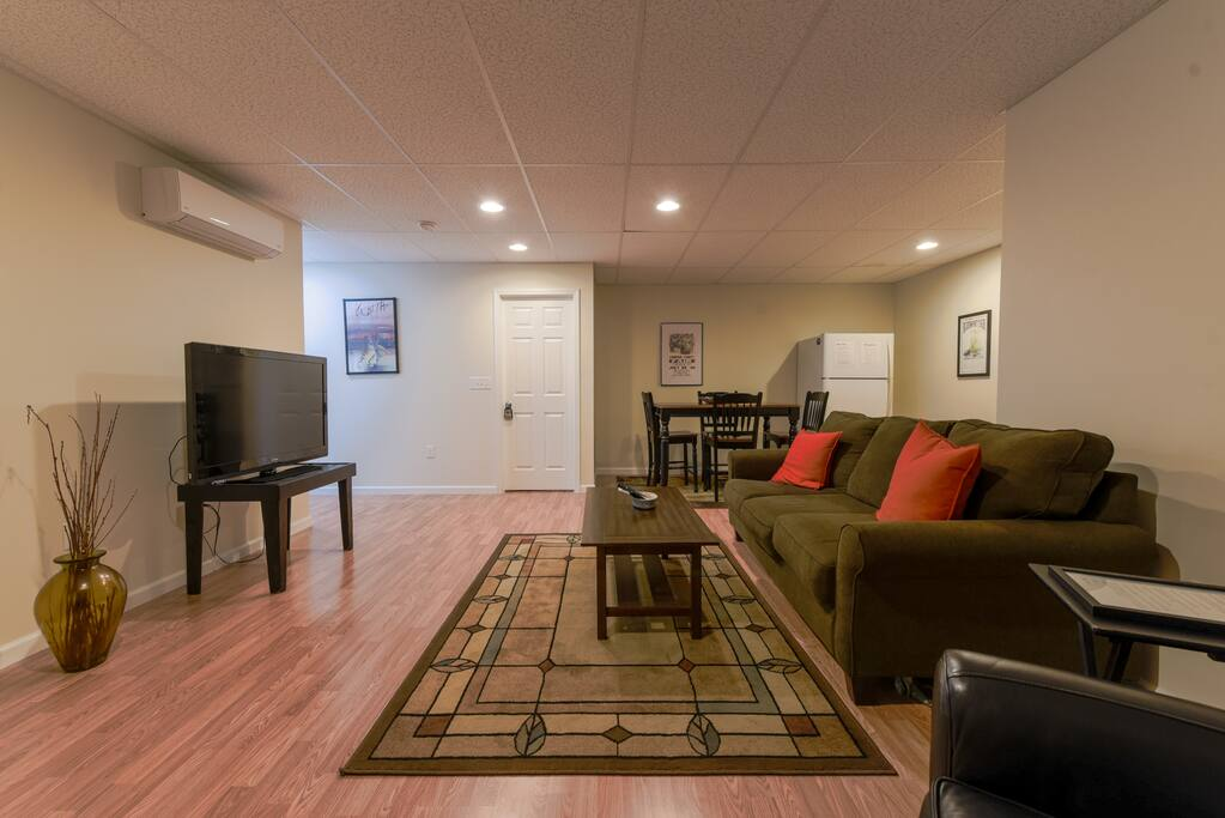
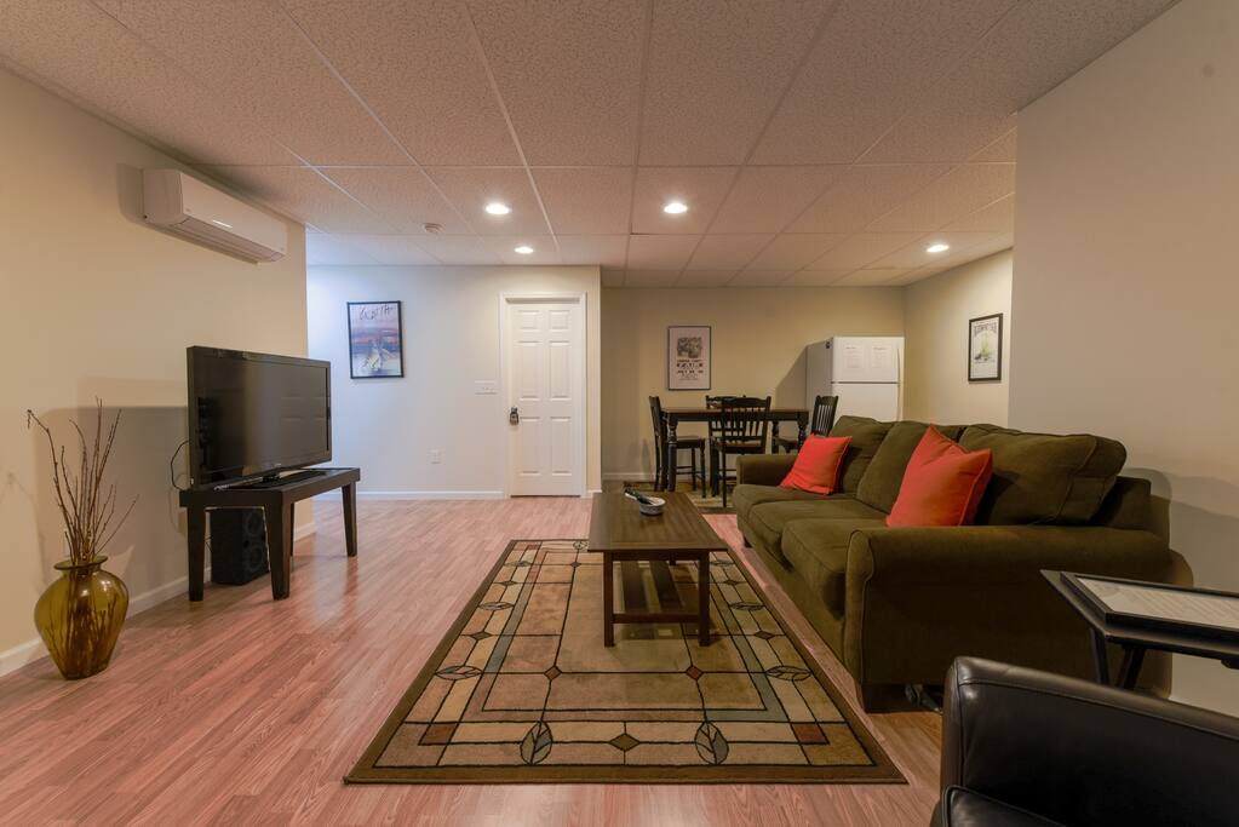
+ speaker [208,478,271,586]
